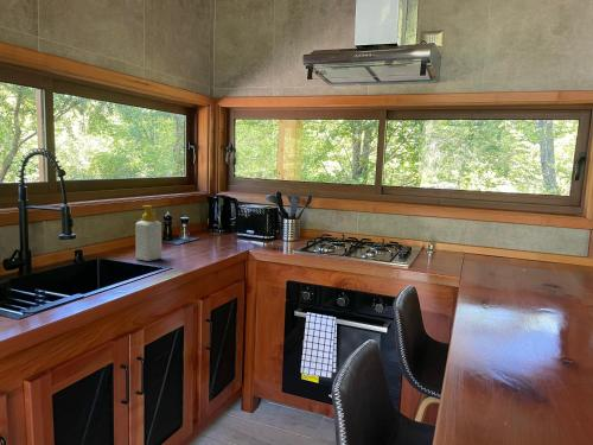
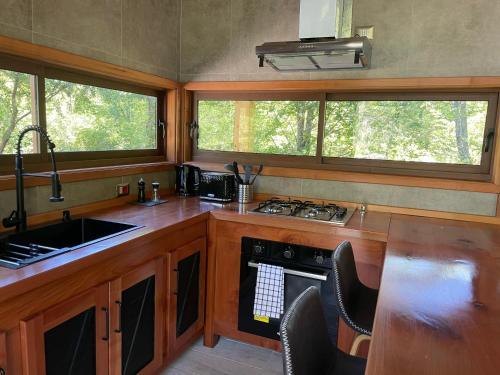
- soap bottle [134,204,162,262]
